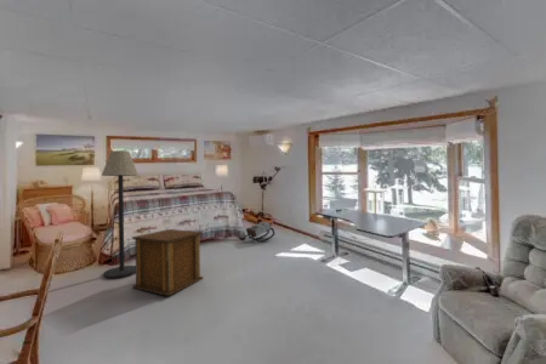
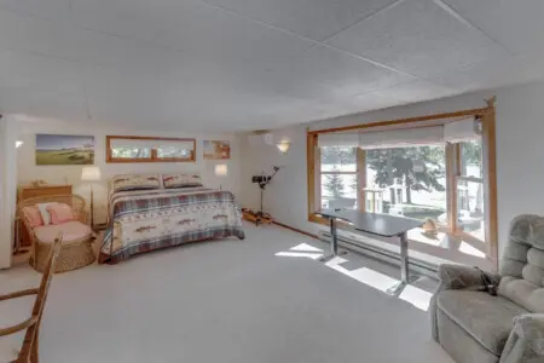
- side table [131,228,204,297]
- backpack [243,221,277,243]
- floor lamp [101,149,140,279]
